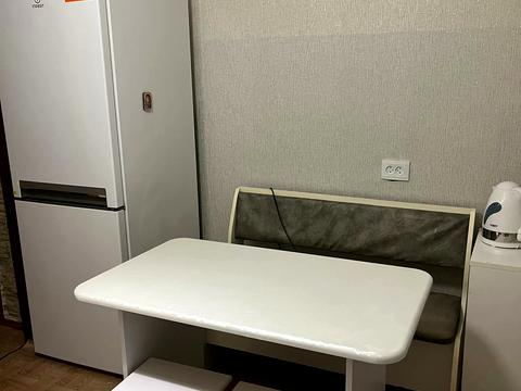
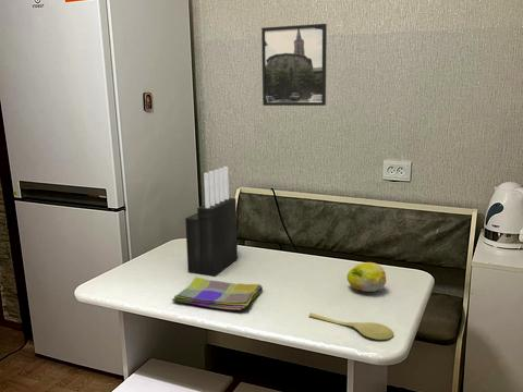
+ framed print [260,23,328,107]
+ knife block [184,166,239,277]
+ fruit [345,261,387,293]
+ spoon [308,311,394,341]
+ dish towel [171,275,264,311]
